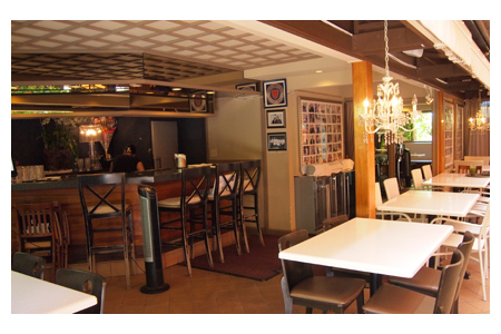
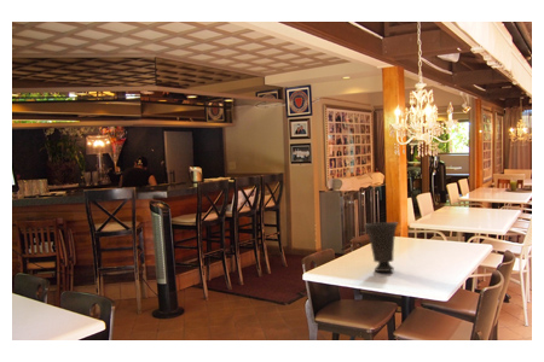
+ vase [363,221,399,273]
